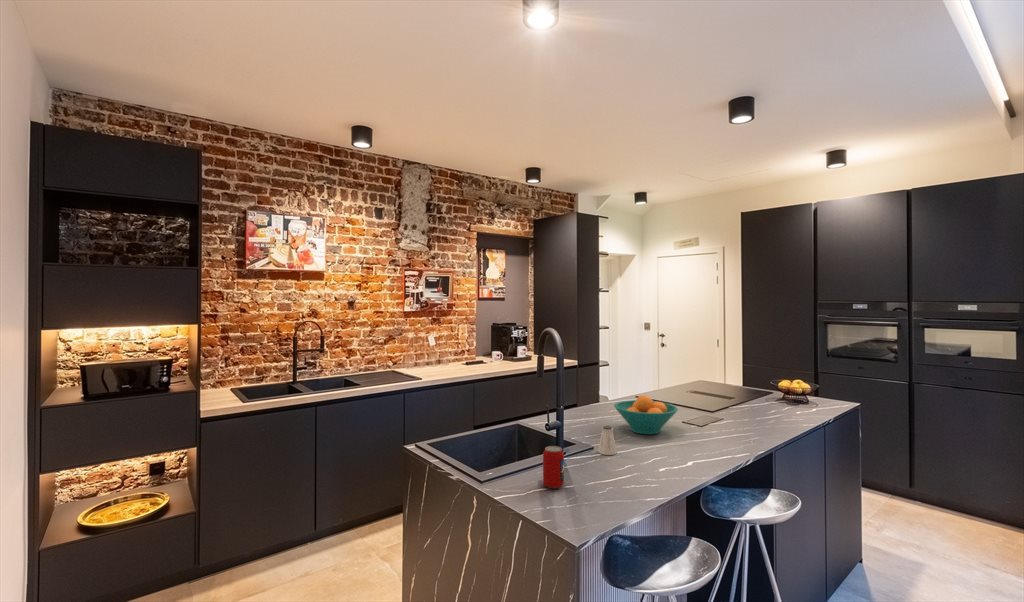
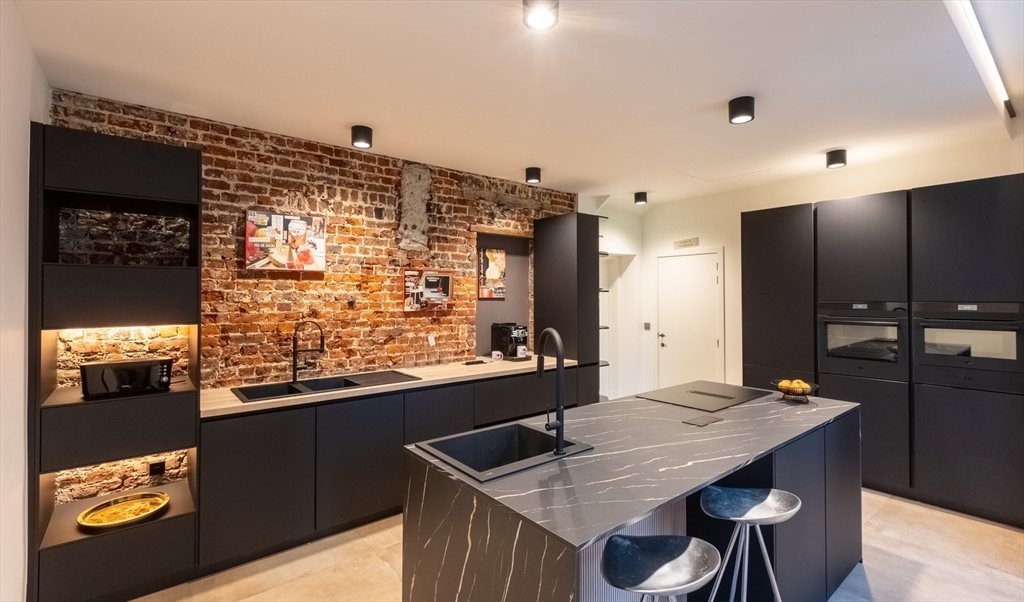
- fruit bowl [613,394,679,435]
- beverage can [542,445,565,489]
- saltshaker [597,425,618,456]
